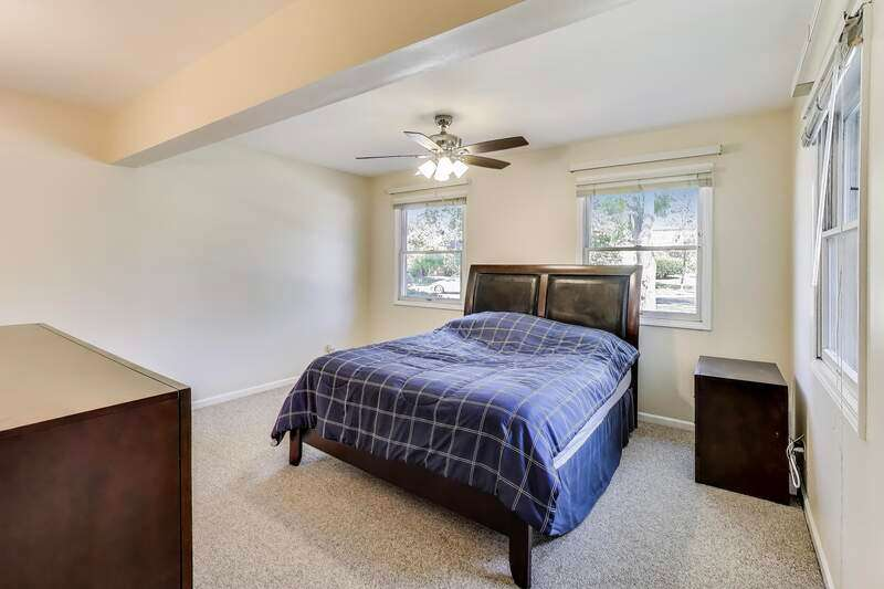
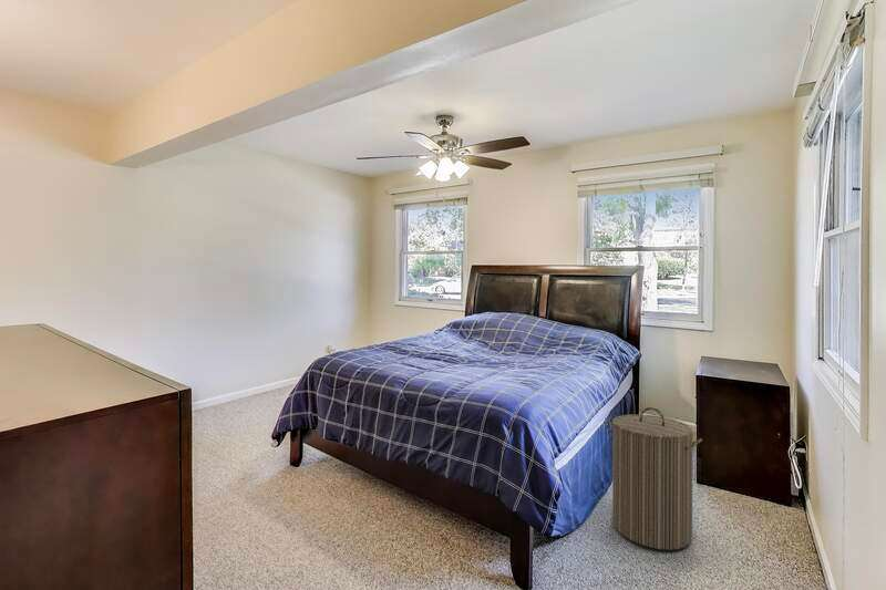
+ laundry hamper [605,406,703,551]
